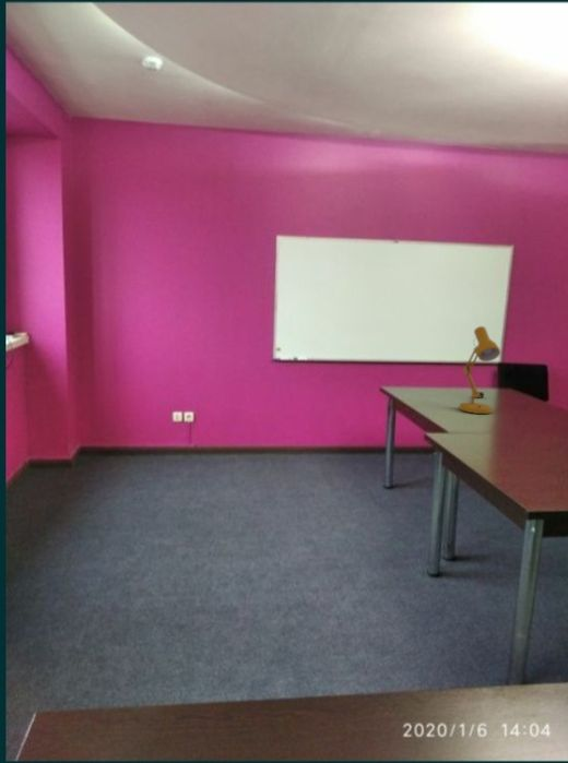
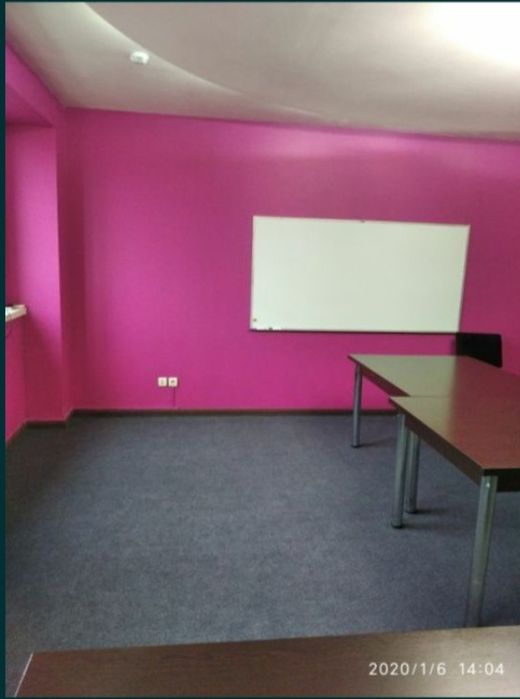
- desk lamp [458,325,501,415]
